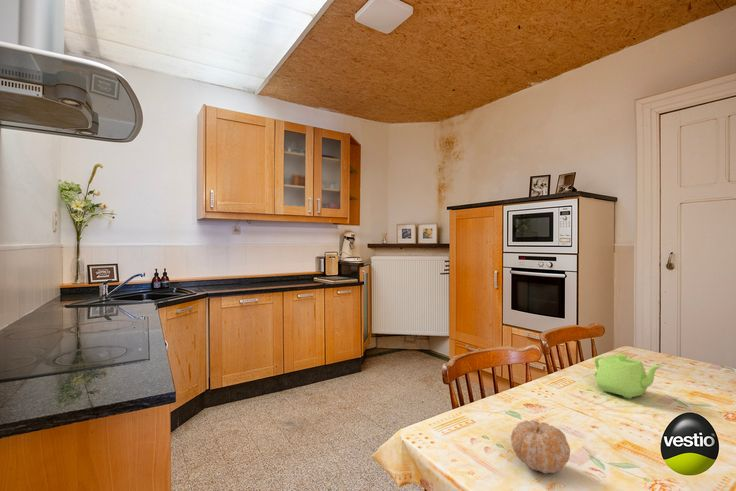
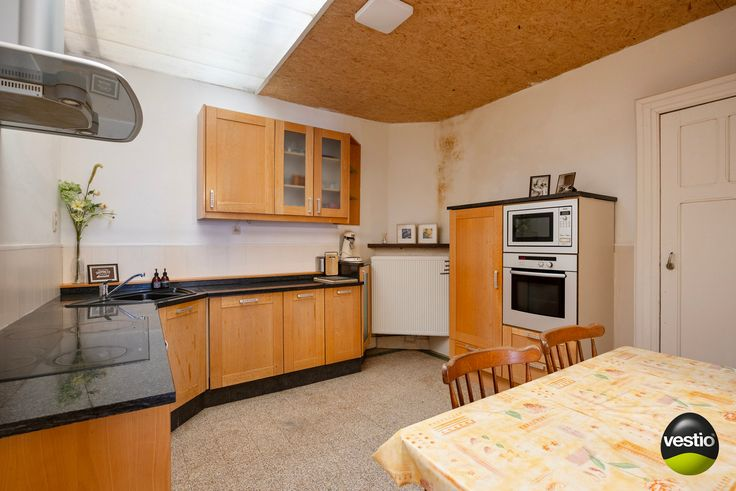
- fruit [510,419,571,475]
- teapot [593,353,664,400]
